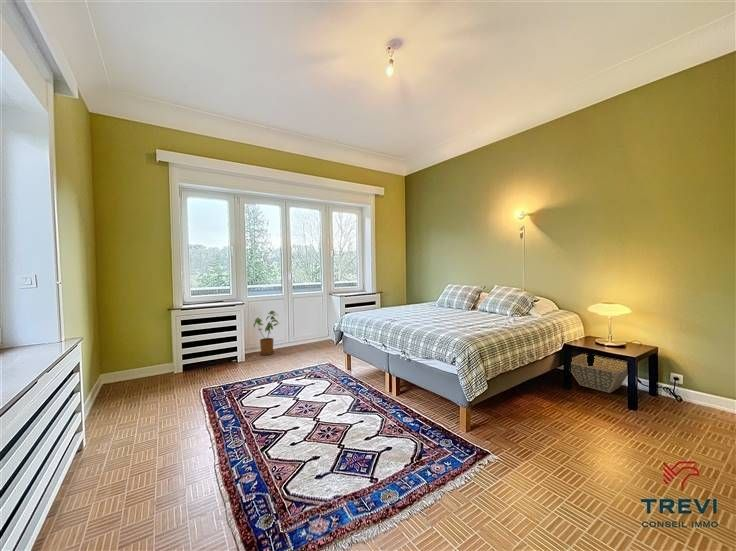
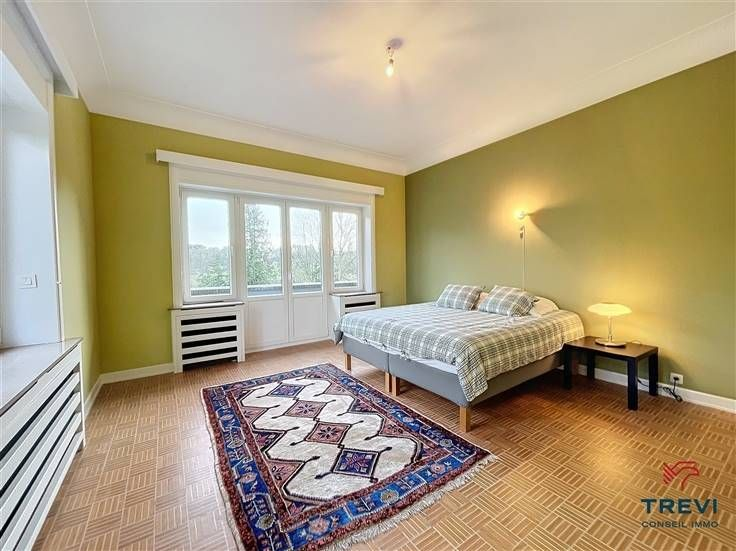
- house plant [253,310,280,356]
- basket [570,353,628,394]
